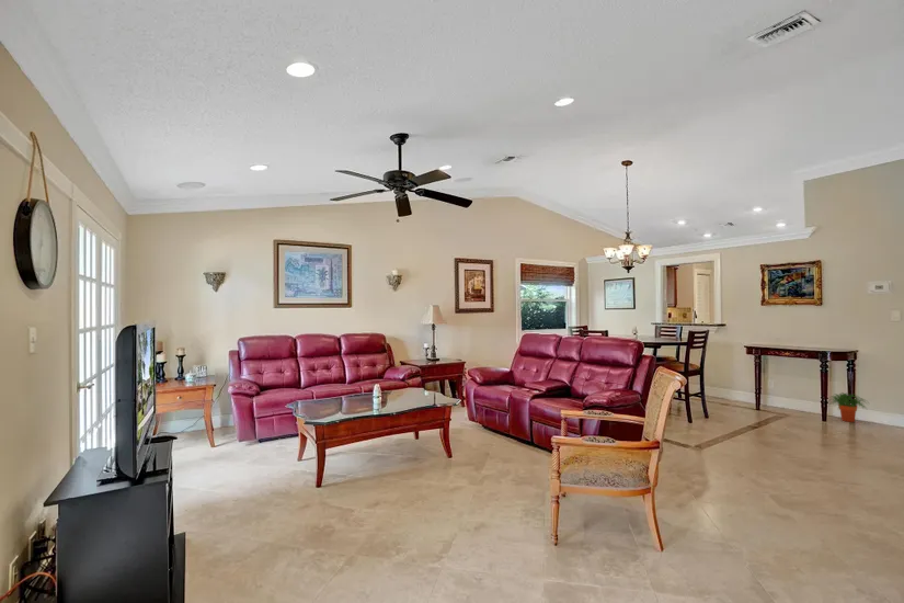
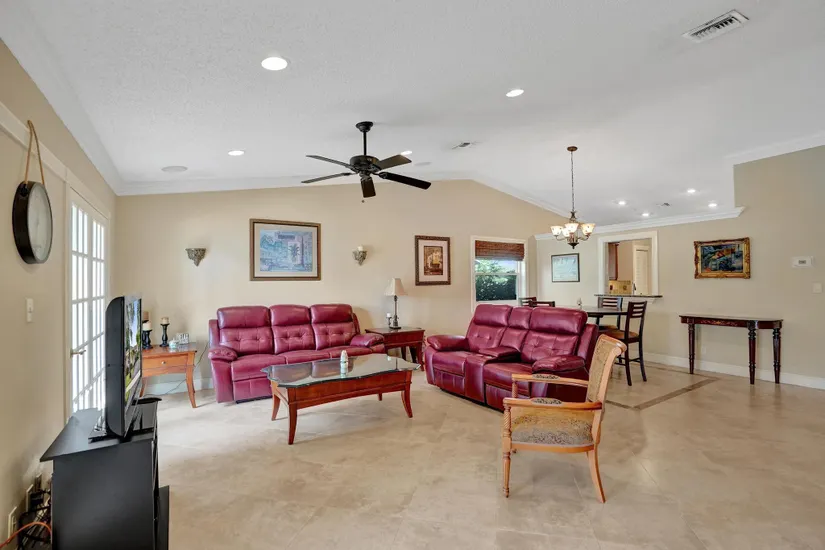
- potted plant [827,391,871,423]
